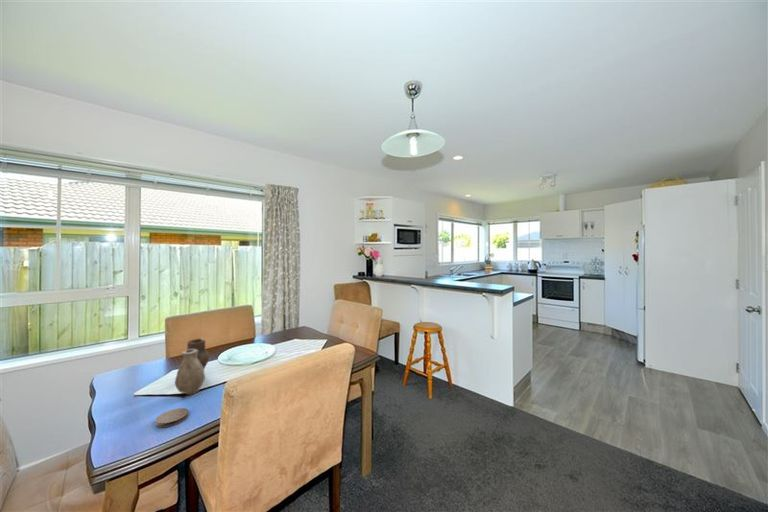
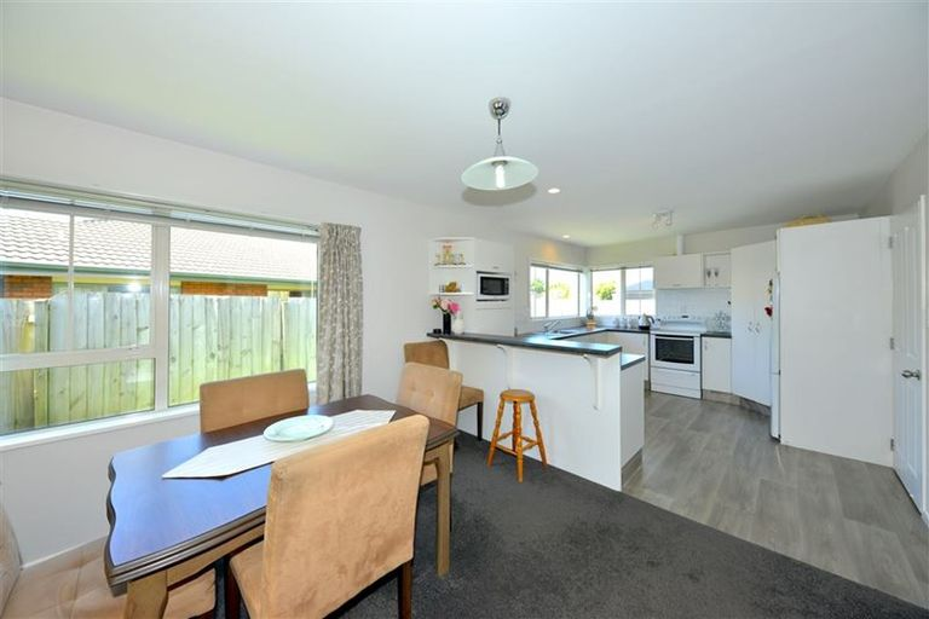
- vase [174,338,210,396]
- coaster [154,407,190,428]
